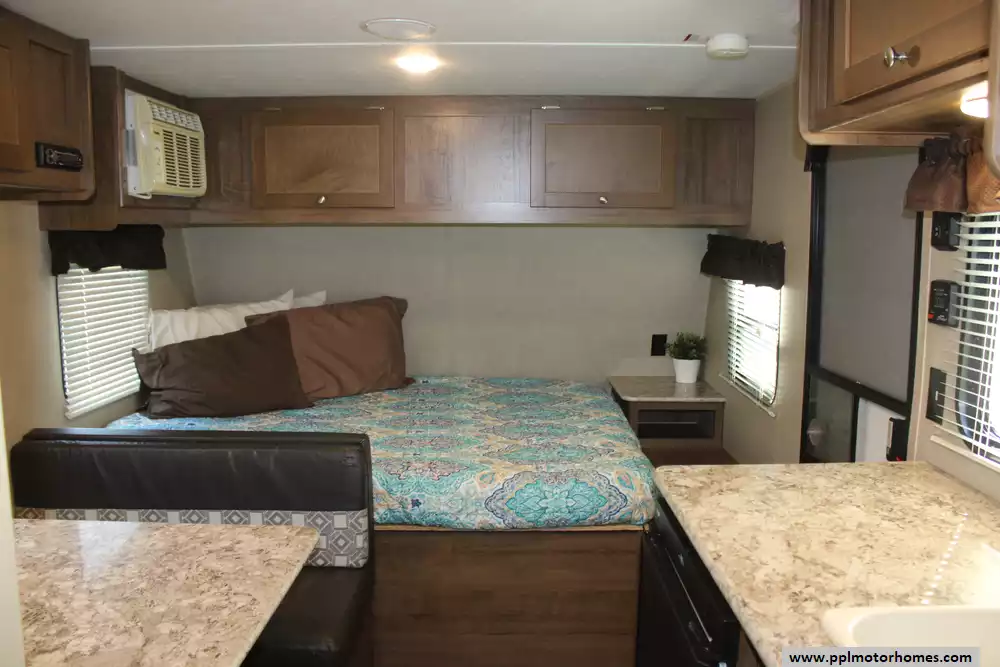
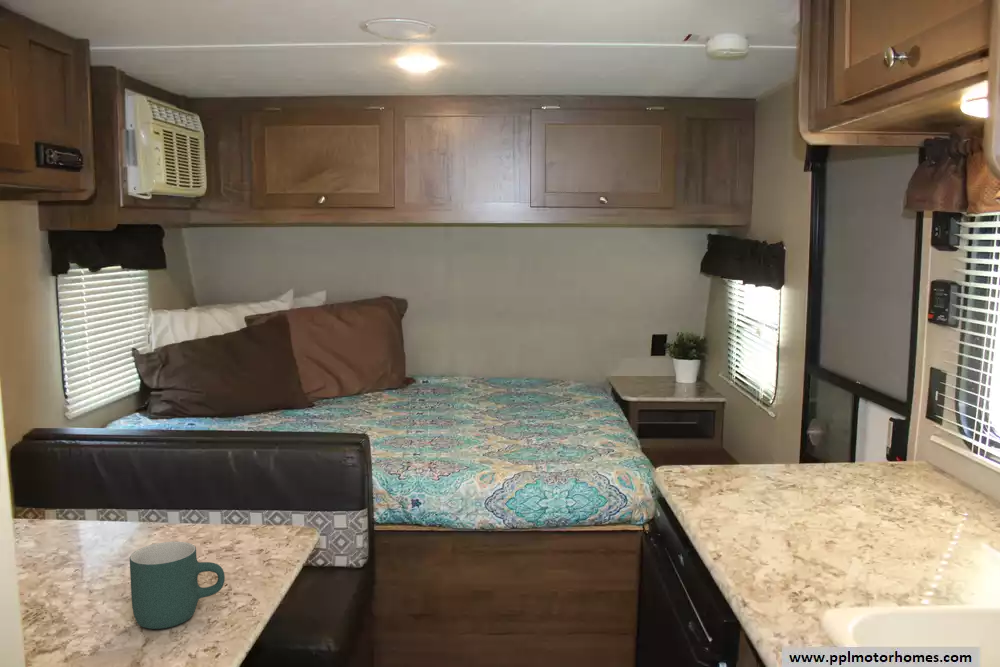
+ mug [129,541,226,630]
